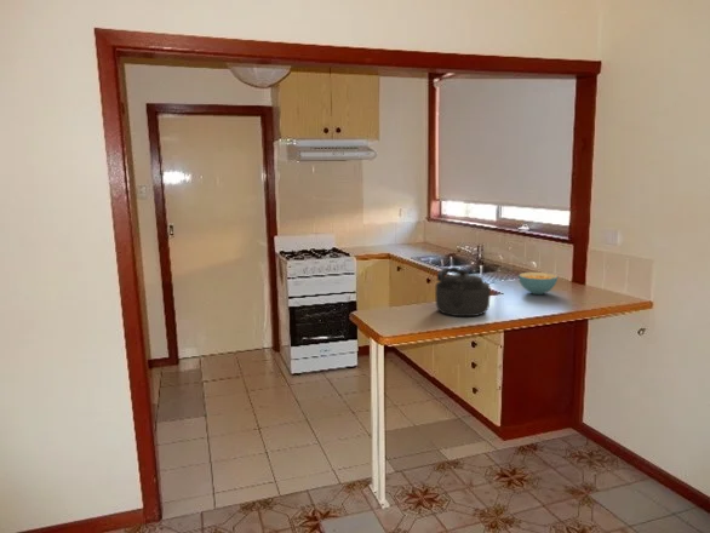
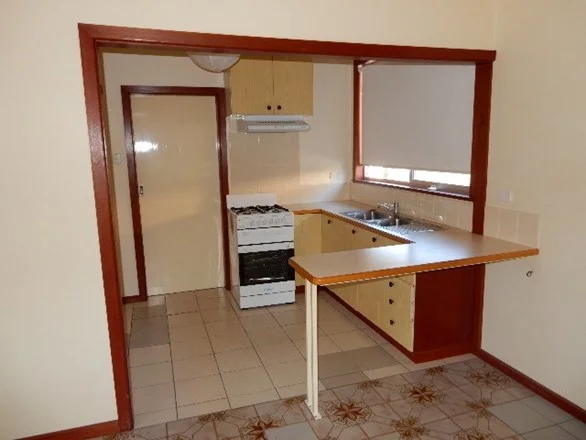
- cereal bowl [517,271,559,296]
- kettle [434,266,492,317]
